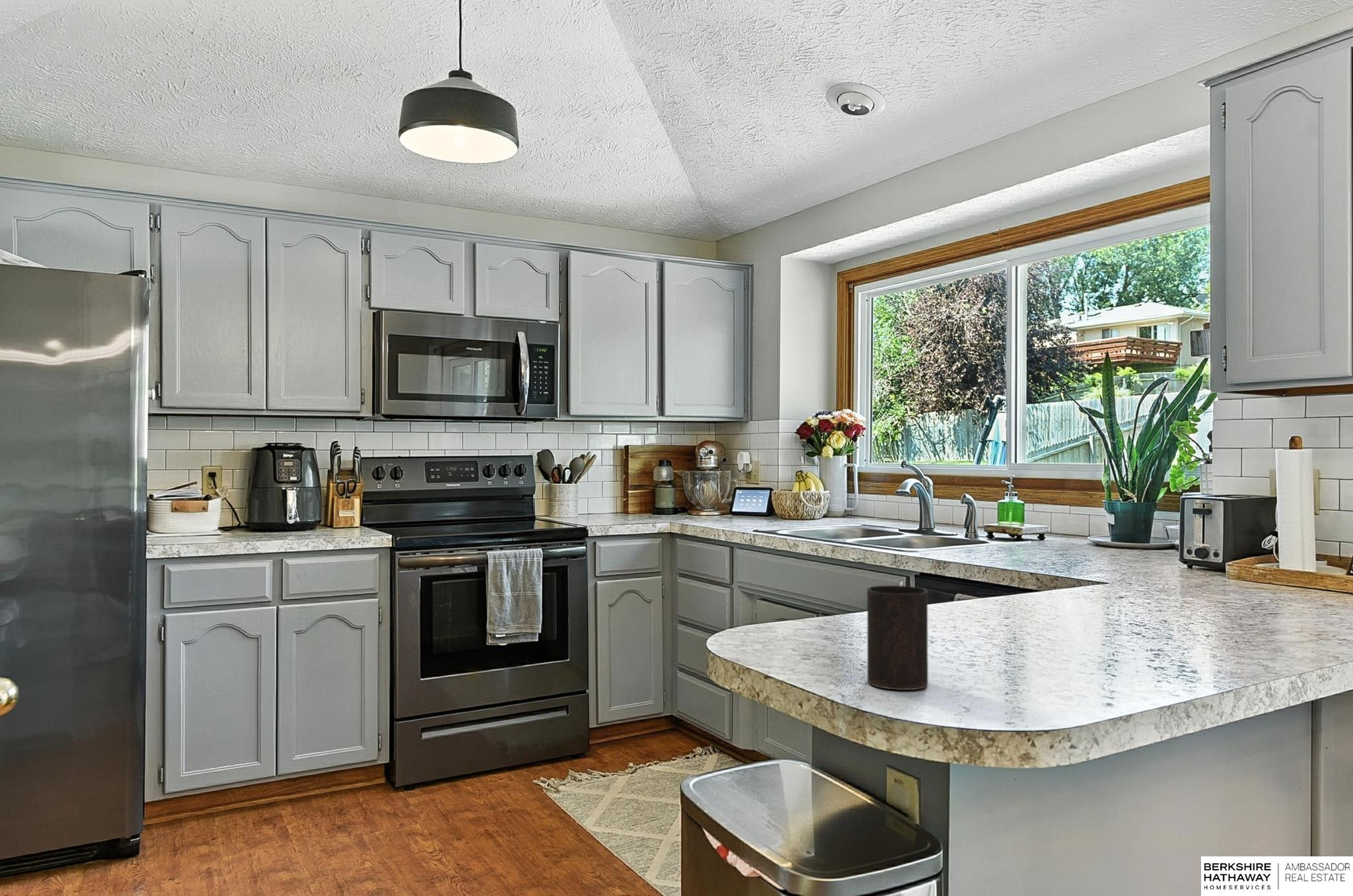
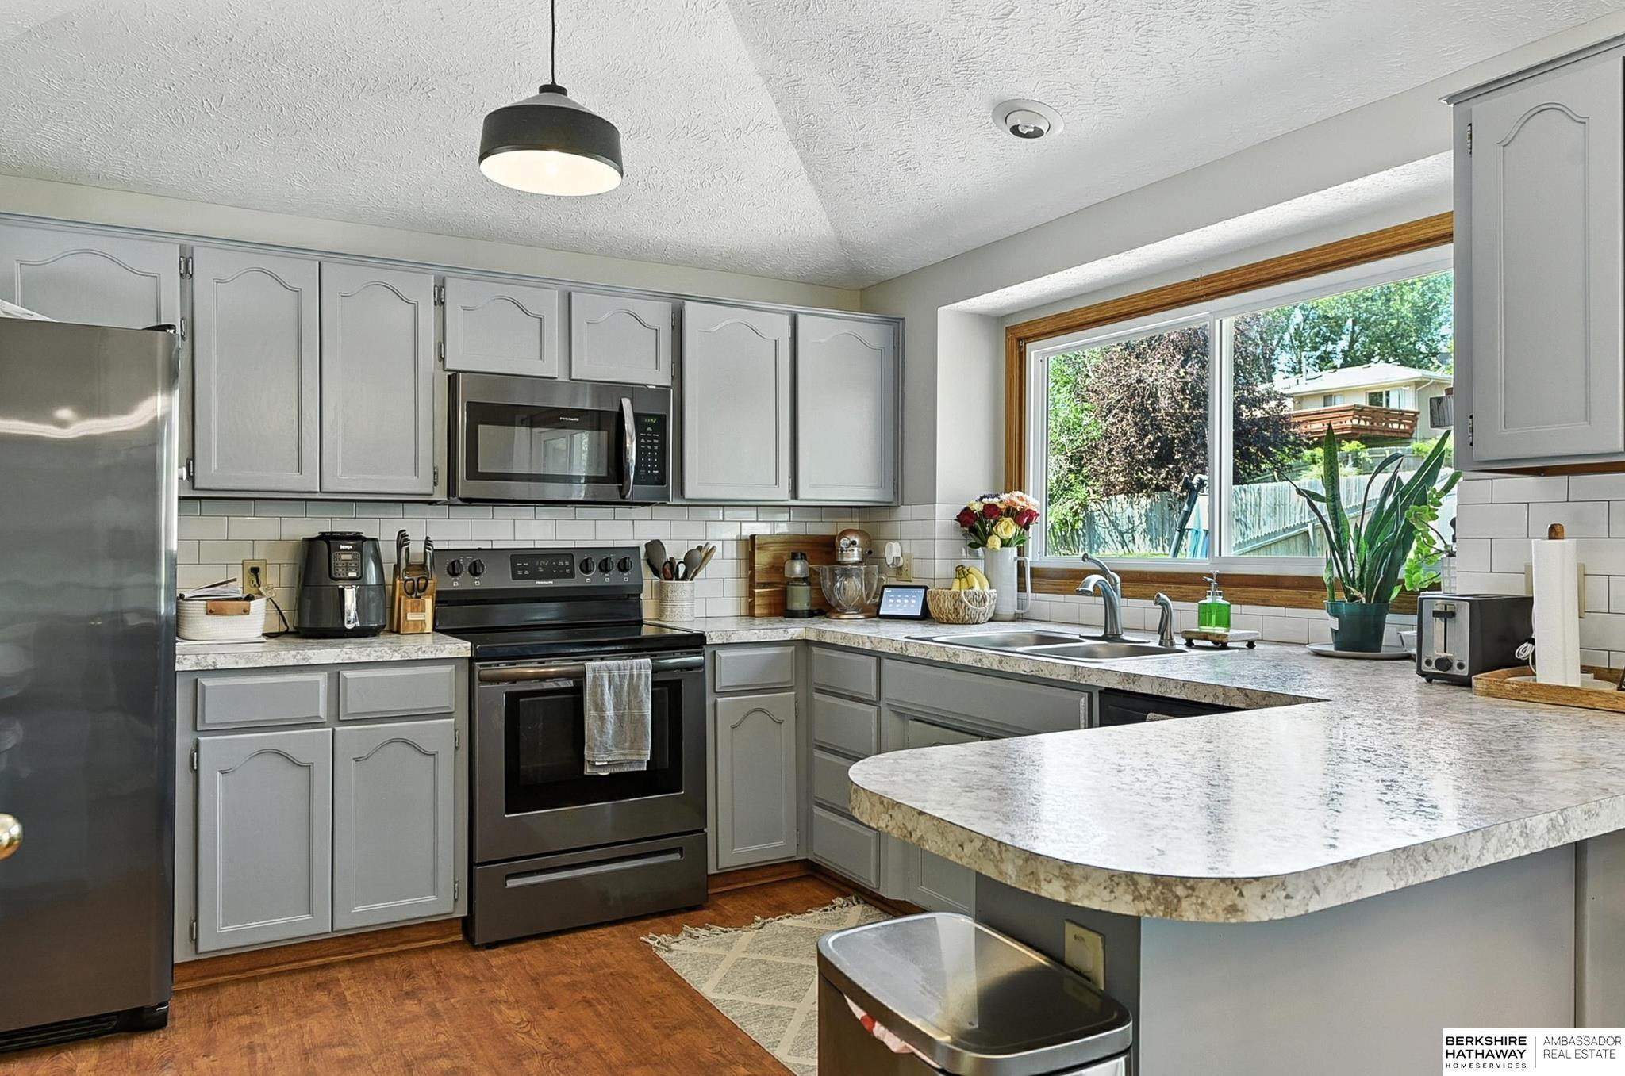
- cup [867,585,929,691]
